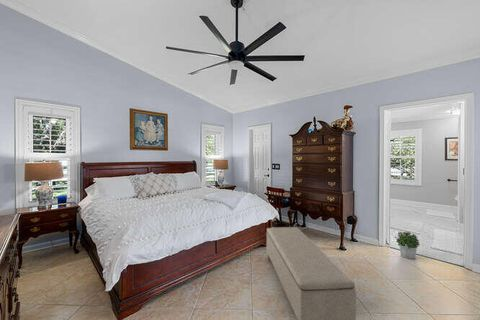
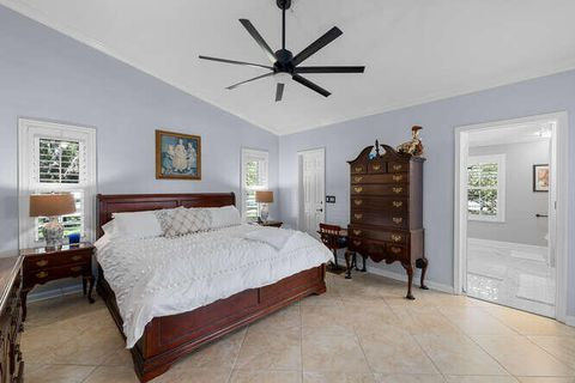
- potted plant [394,231,420,260]
- bench [266,226,357,320]
